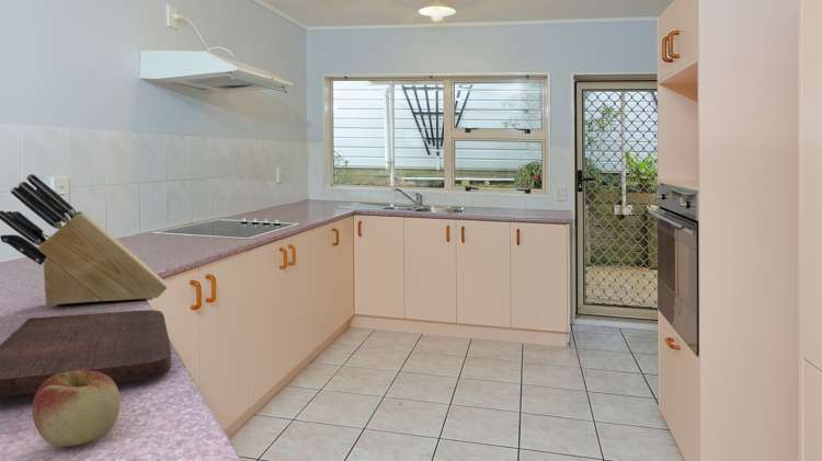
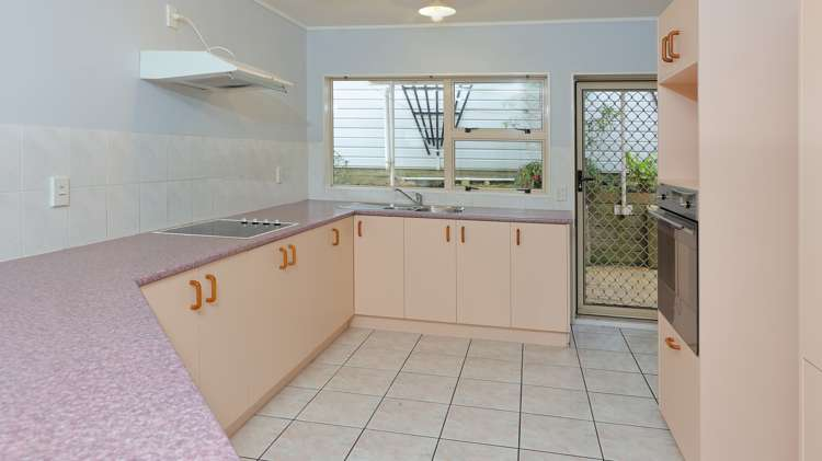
- apple [32,370,122,448]
- cutting board [0,309,172,397]
- knife block [0,173,168,308]
